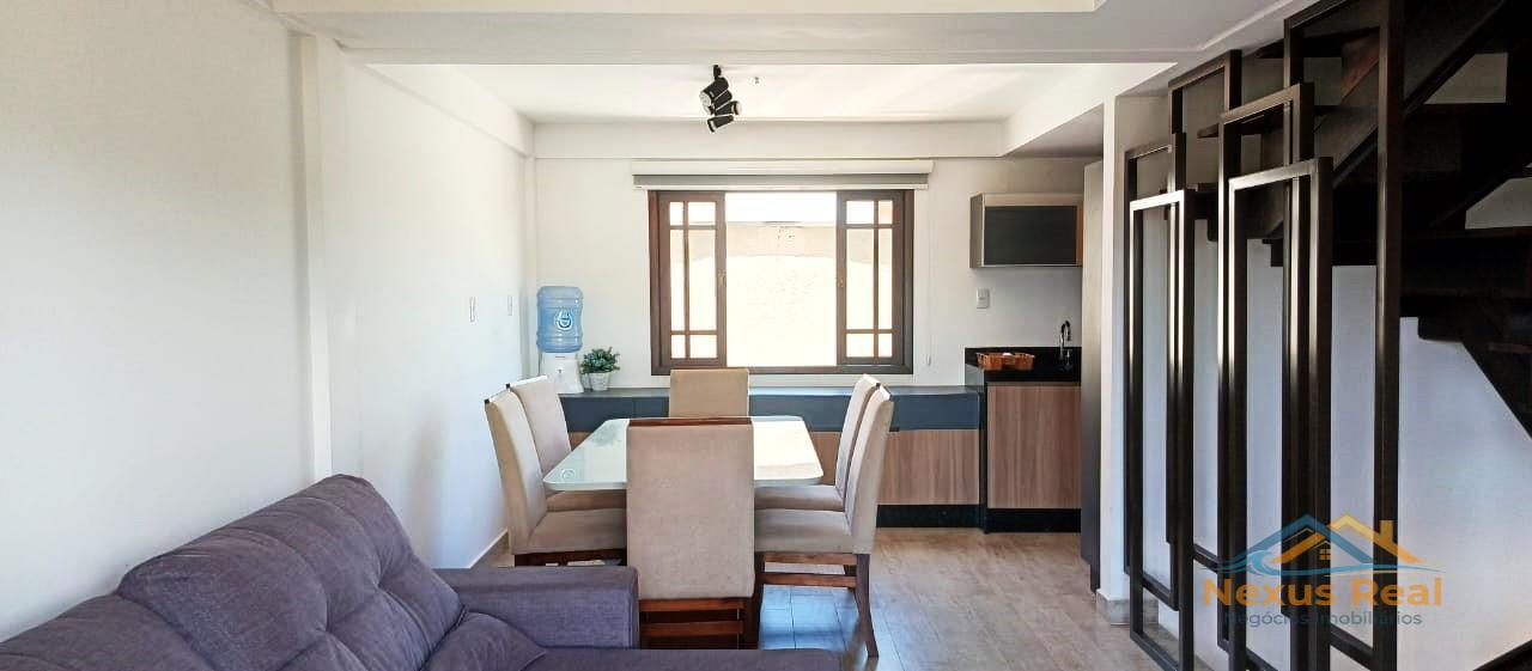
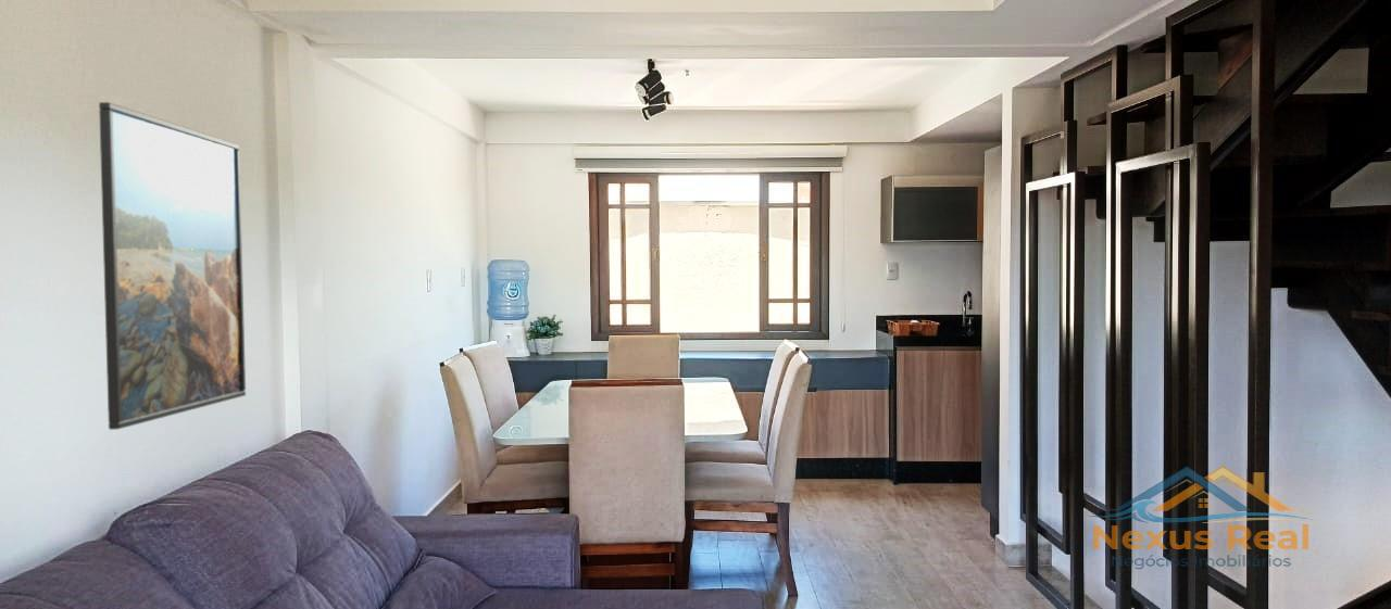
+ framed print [98,101,247,431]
